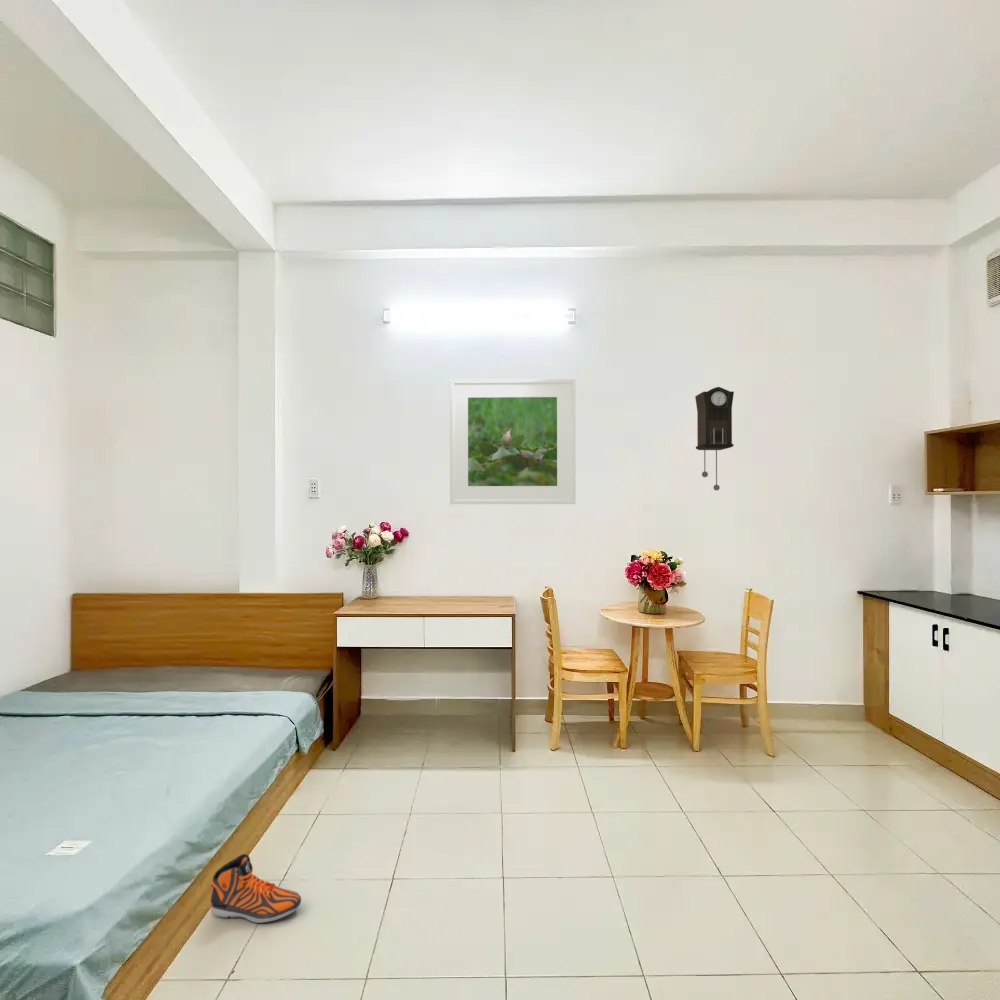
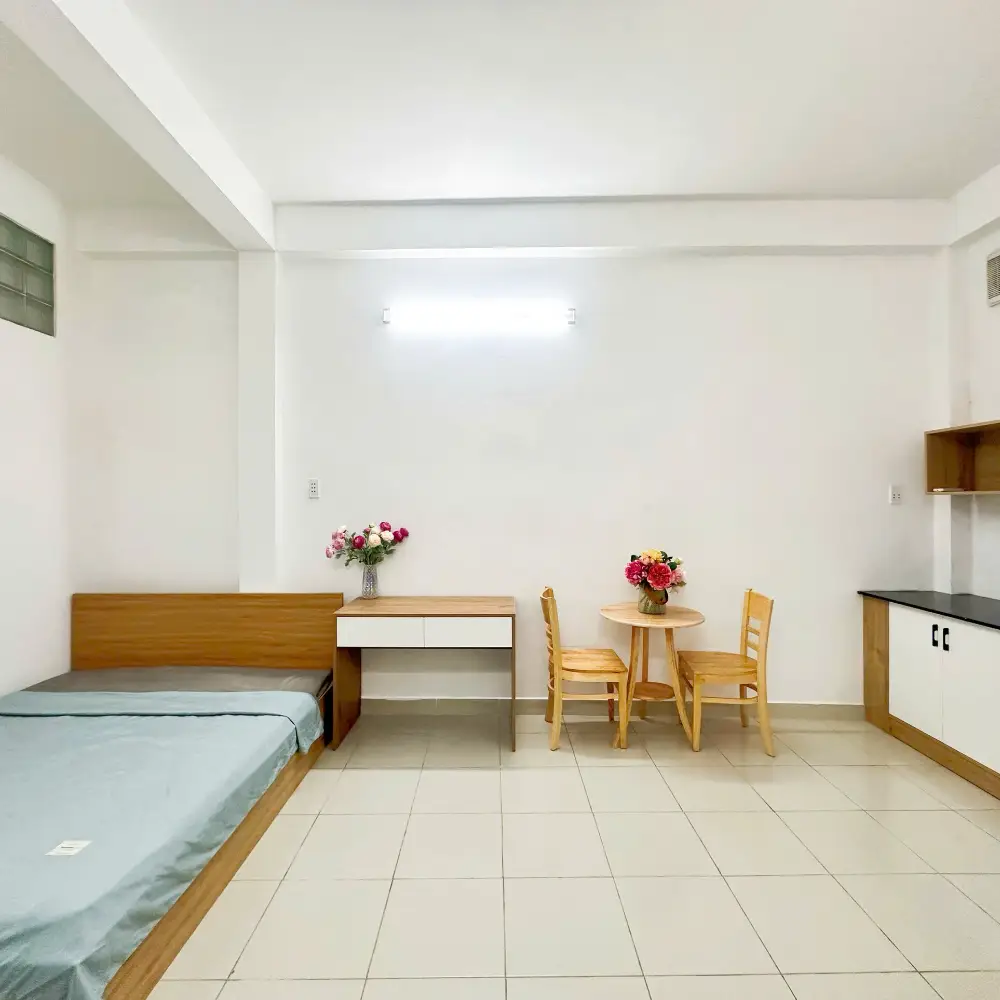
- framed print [449,378,577,505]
- pendulum clock [694,386,735,491]
- sneaker [209,853,302,924]
